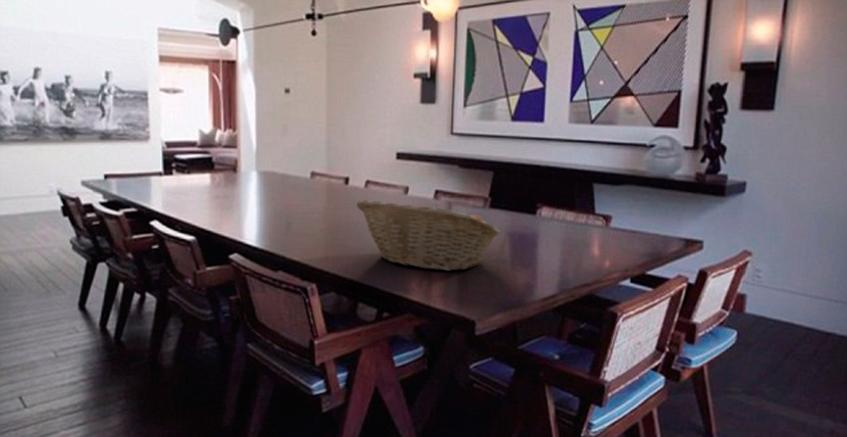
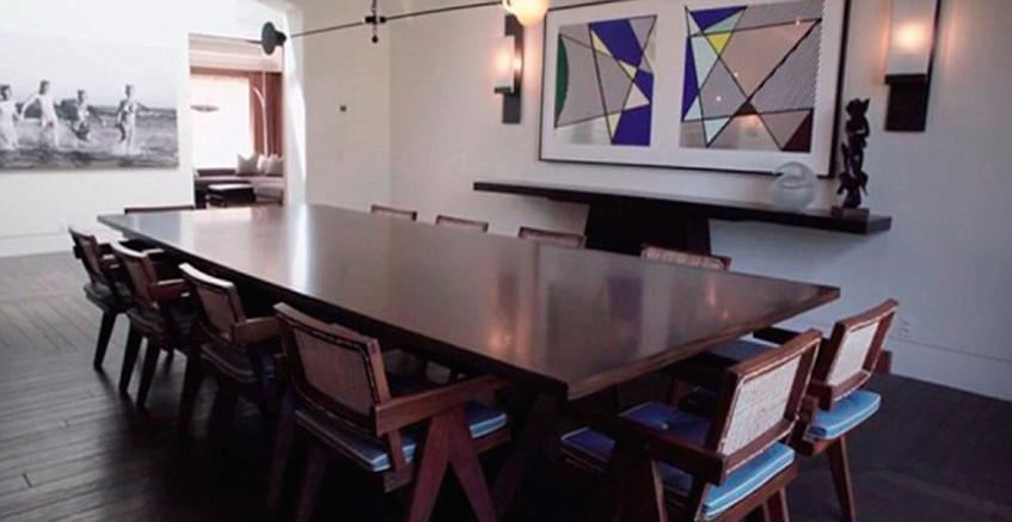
- fruit basket [356,199,501,272]
